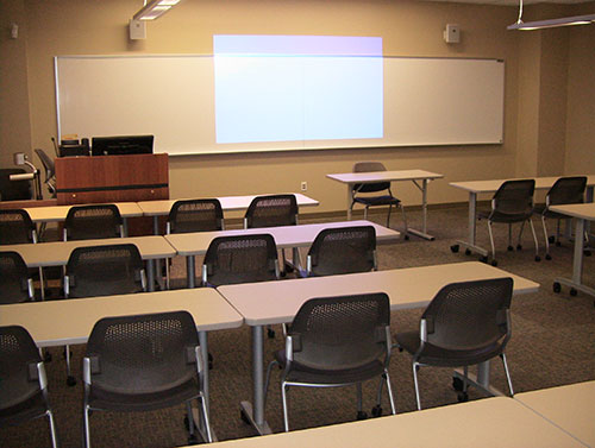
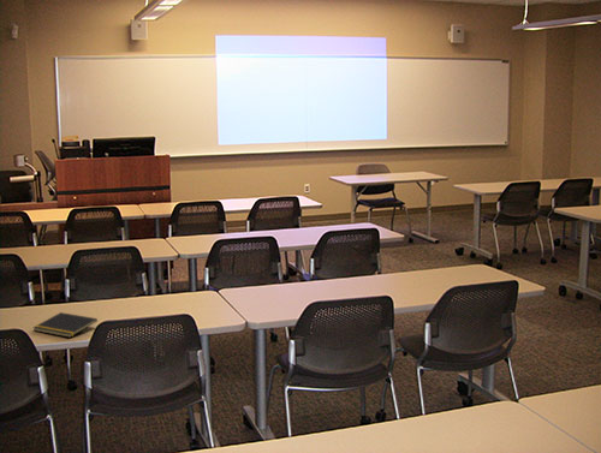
+ notepad [32,311,99,339]
